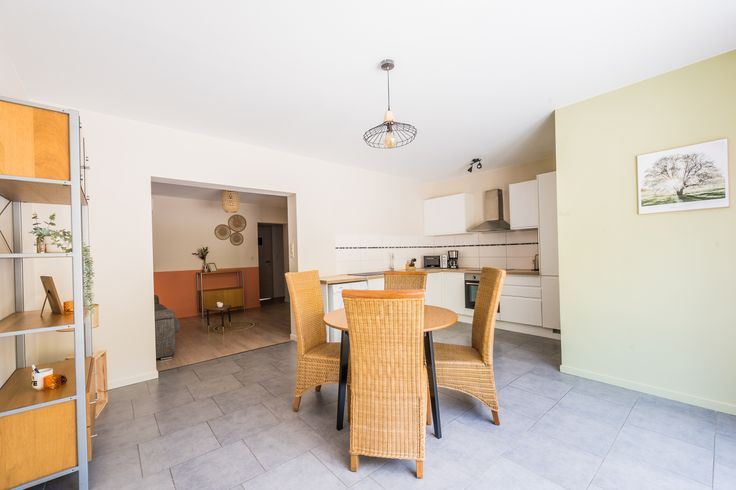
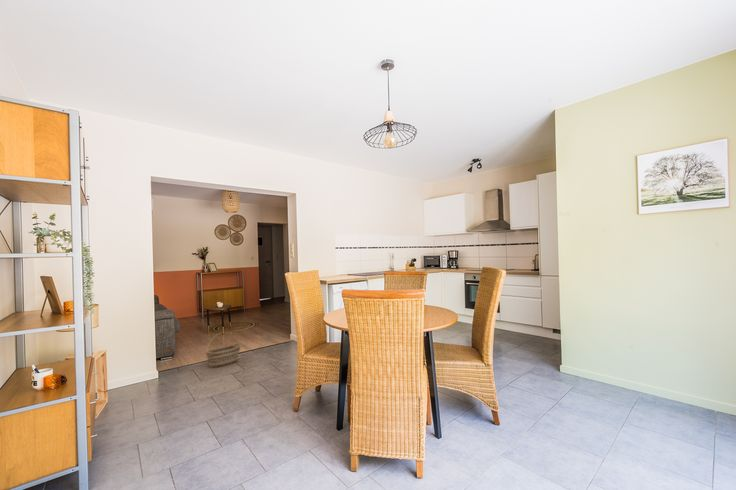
+ basket [205,331,241,369]
